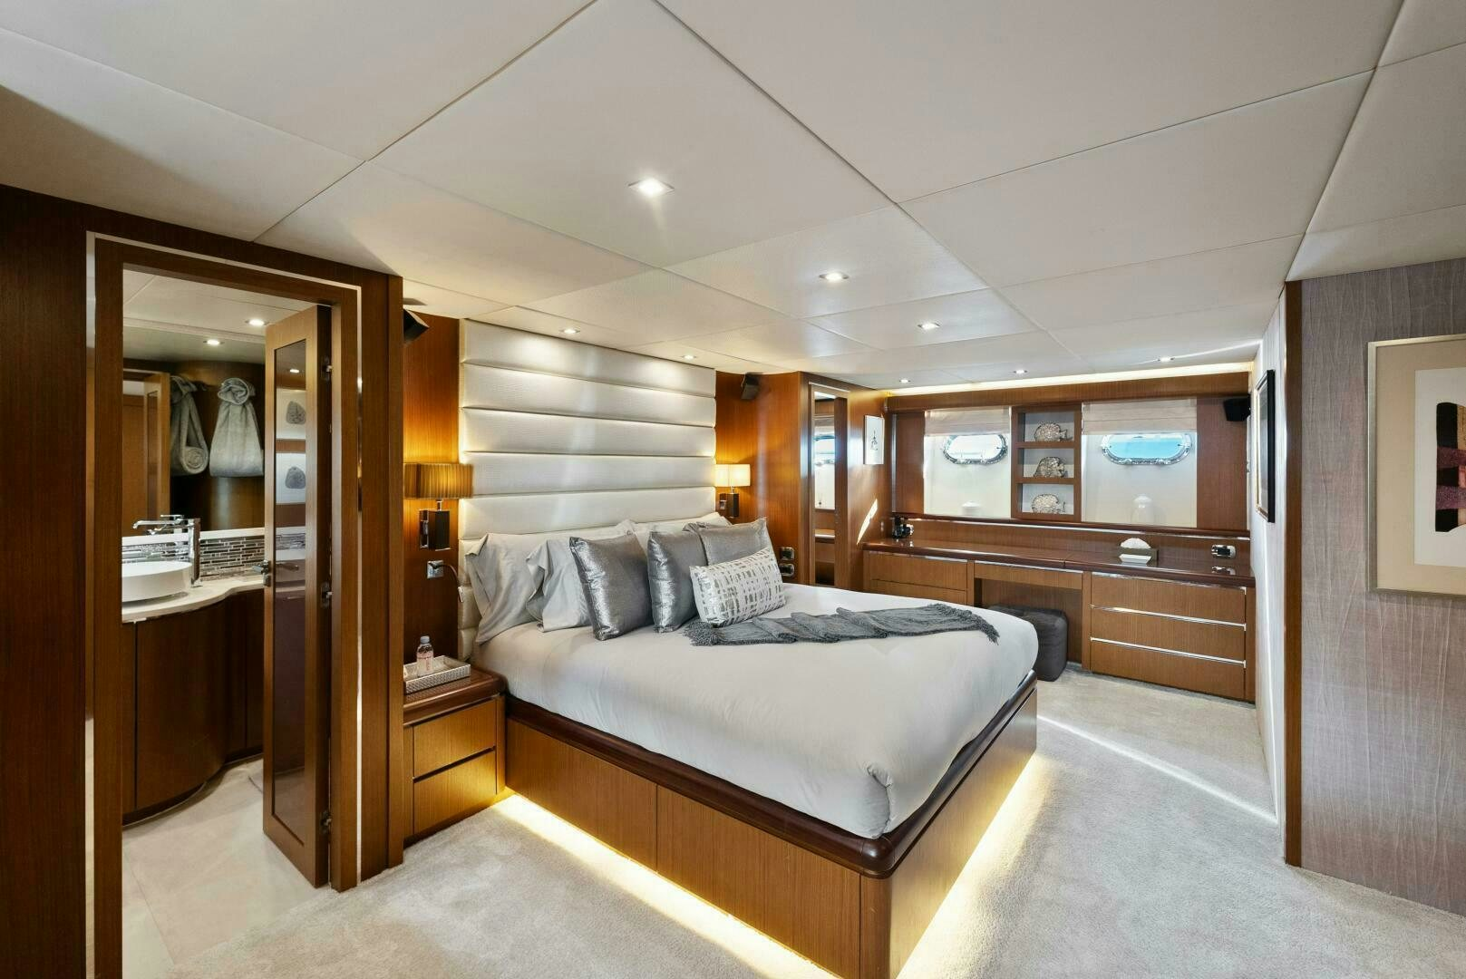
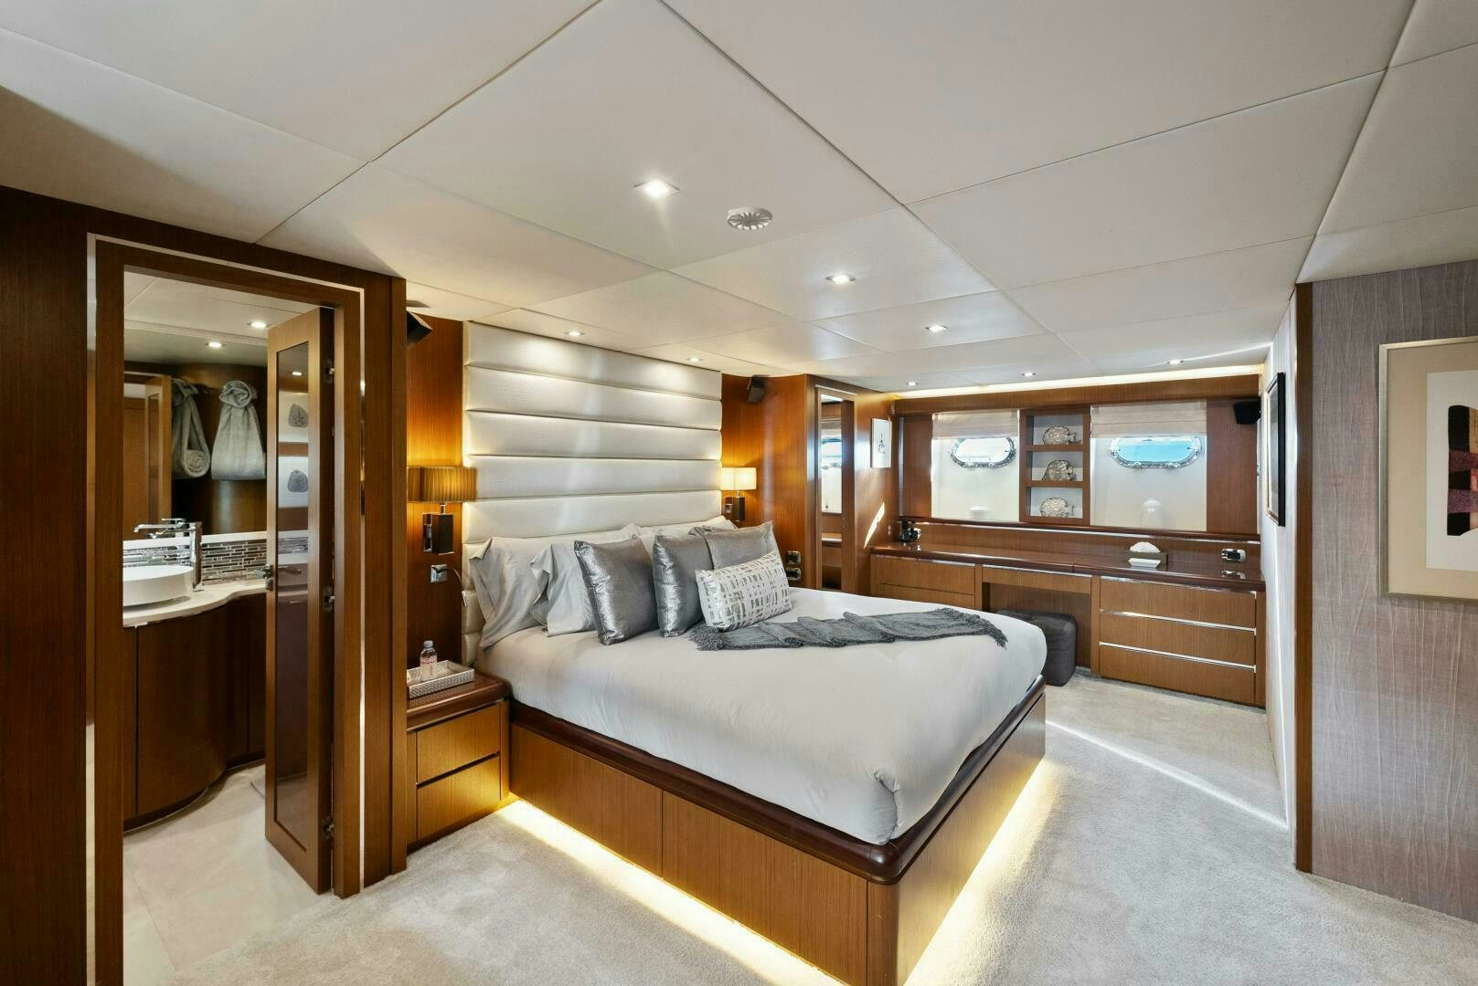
+ smoke detector [727,206,773,231]
